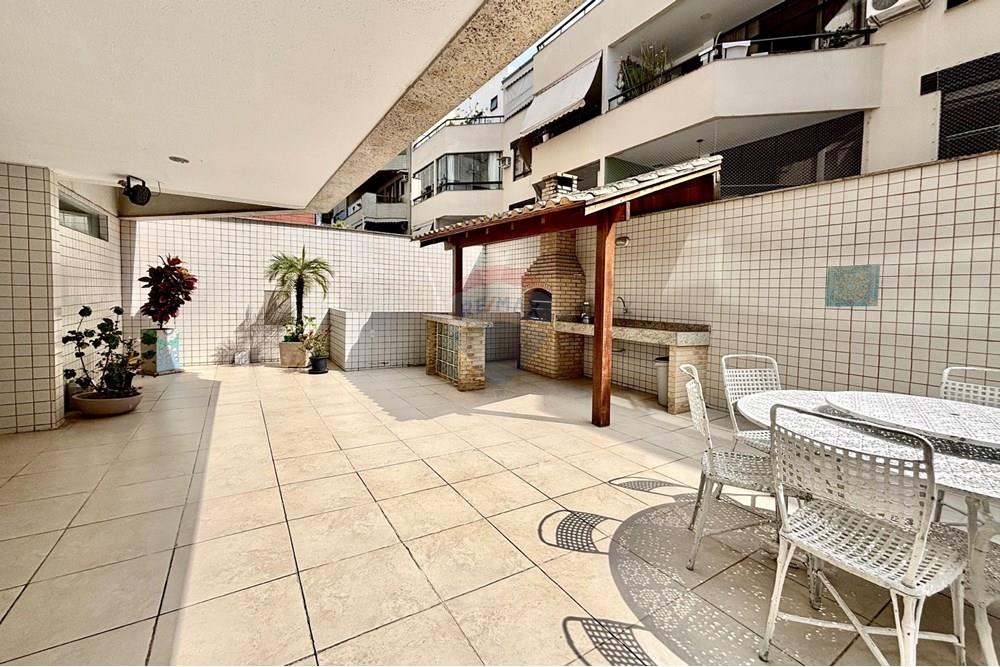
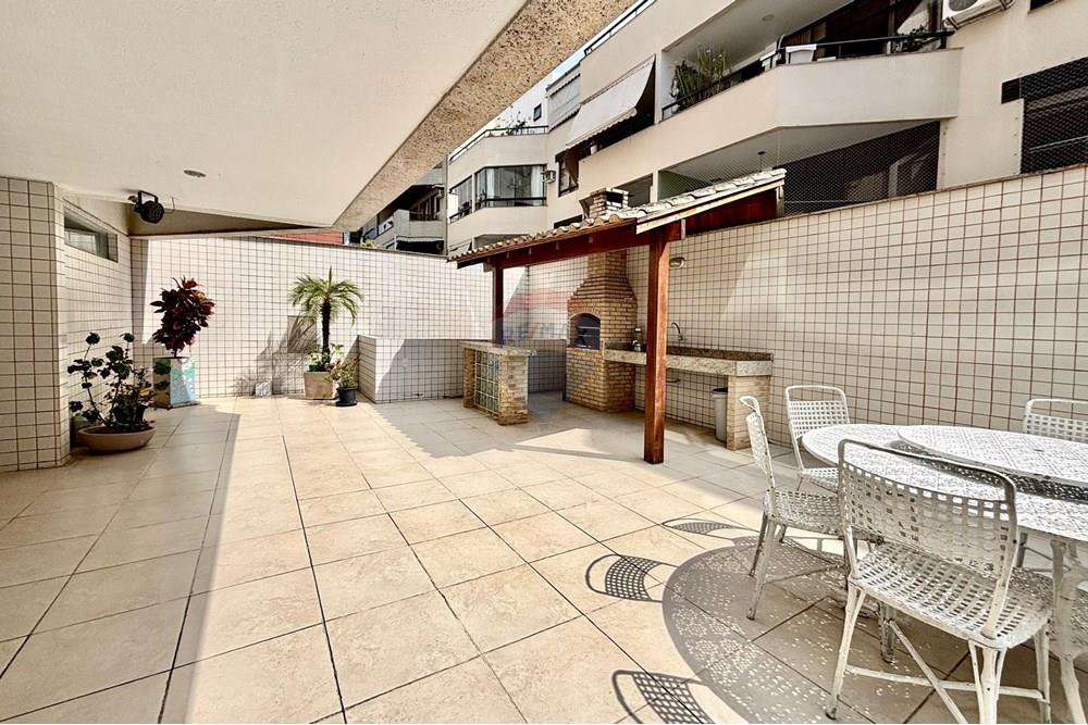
- wall art [825,263,881,308]
